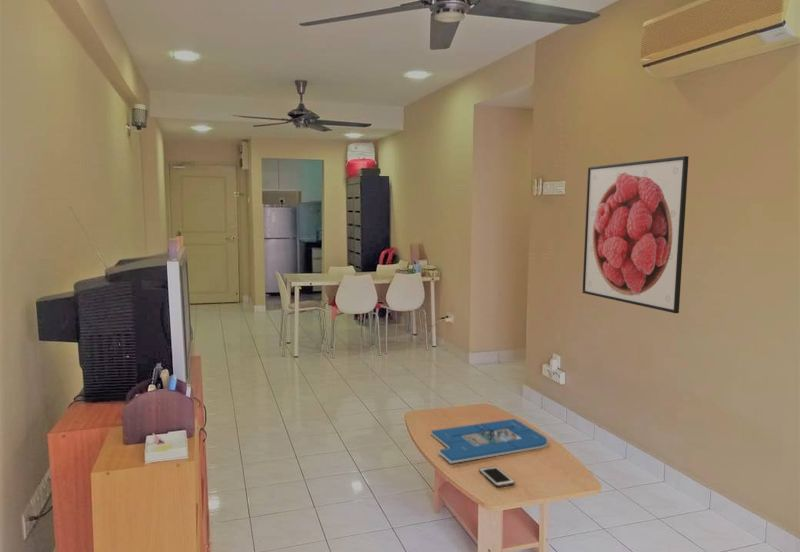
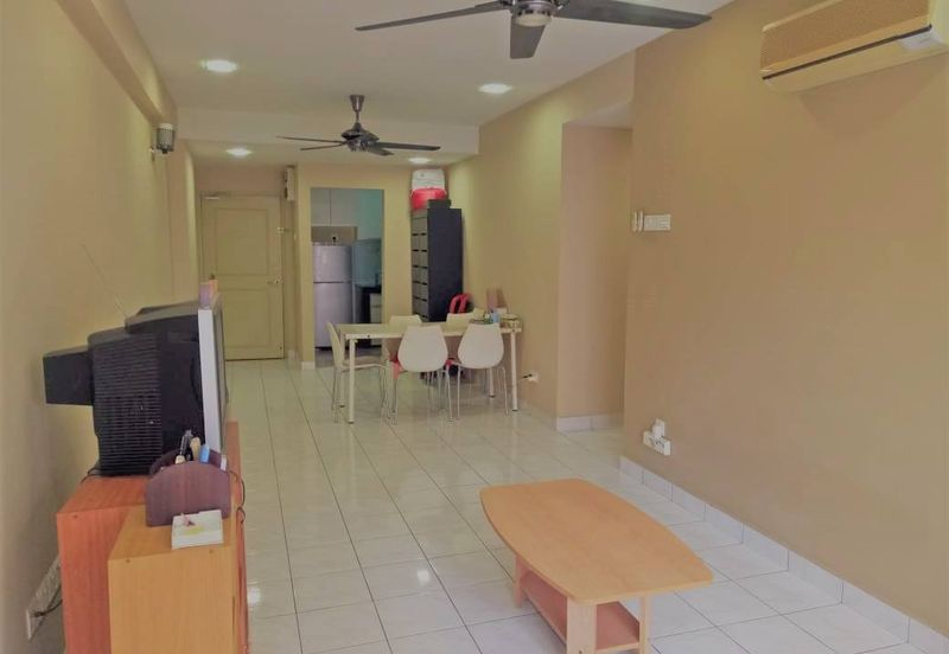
- board game [429,418,549,464]
- cell phone [478,465,516,488]
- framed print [582,155,690,314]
